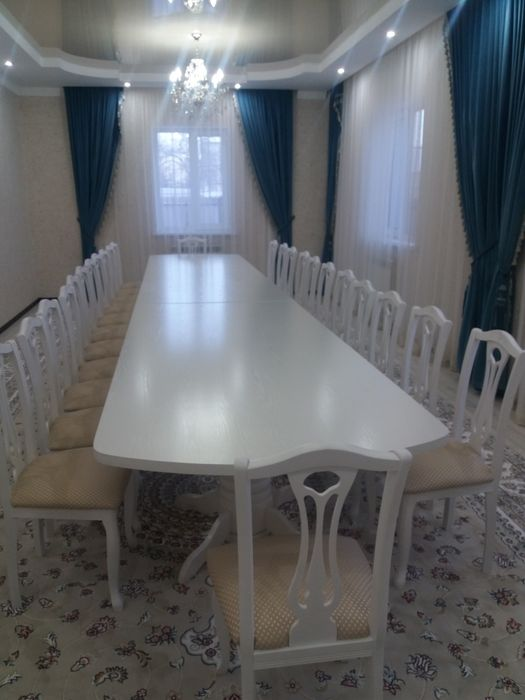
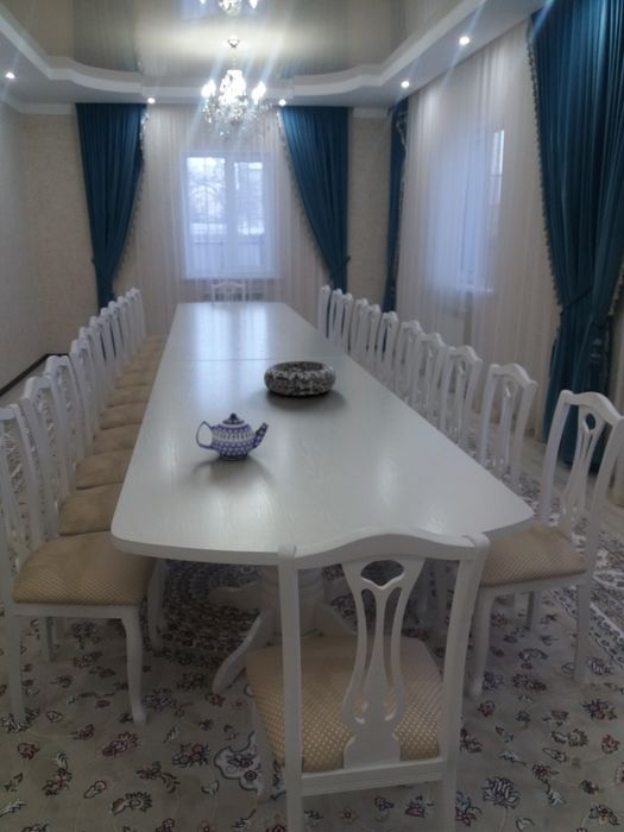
+ decorative bowl [263,360,338,397]
+ teapot [195,412,270,460]
